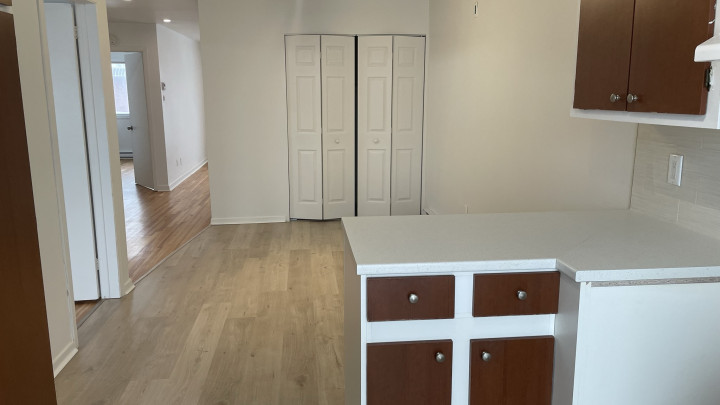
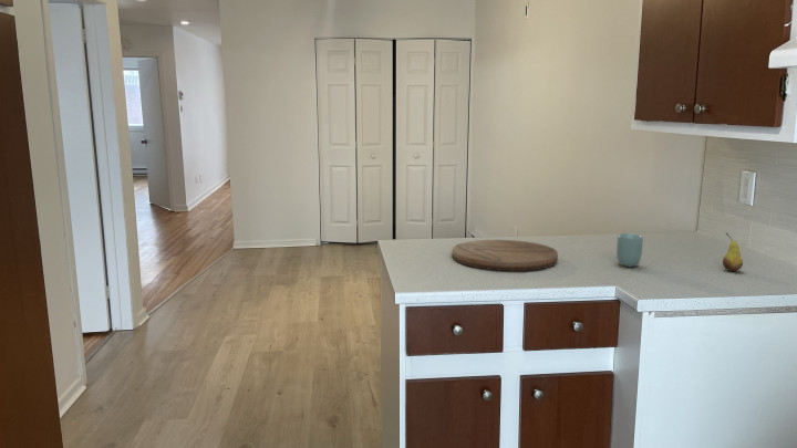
+ fruit [722,232,744,272]
+ cutting board [452,239,559,272]
+ cup [615,232,644,268]
